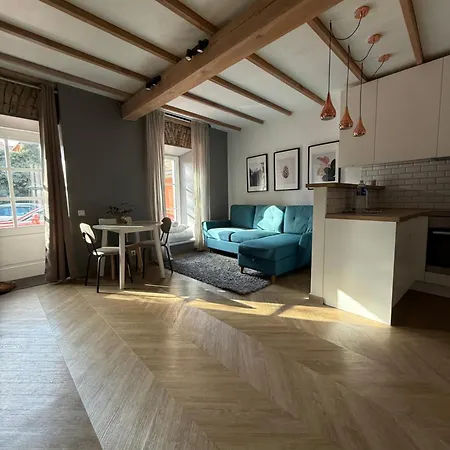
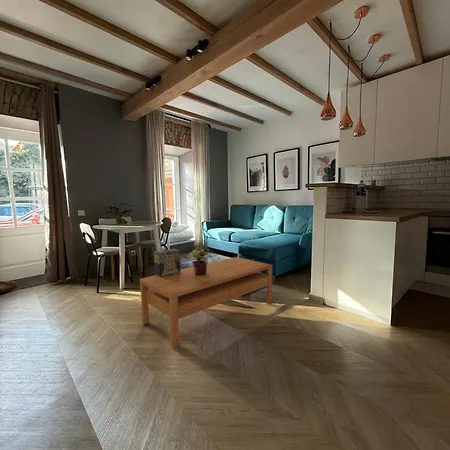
+ coffee table [139,256,274,349]
+ decorative box [153,248,181,278]
+ potted plant [186,247,209,275]
